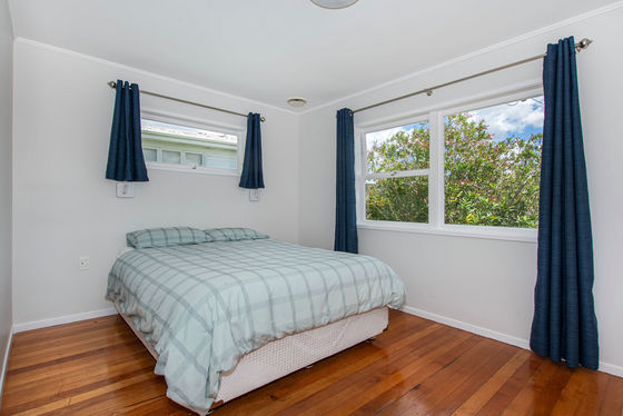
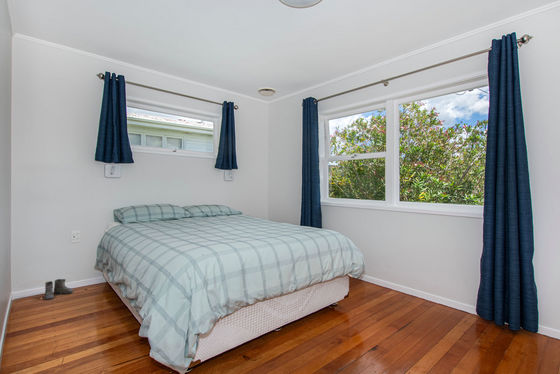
+ boots [43,278,74,301]
